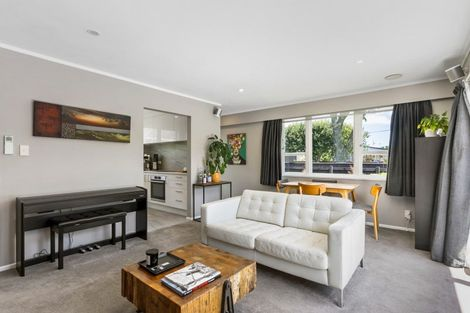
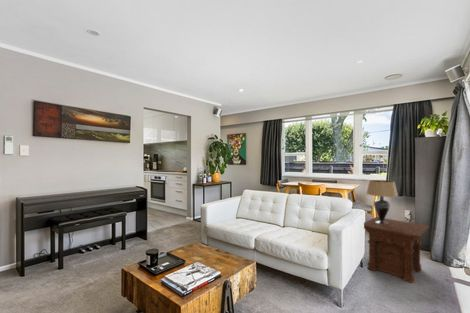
+ table lamp [365,179,399,224]
+ side table [363,216,430,284]
